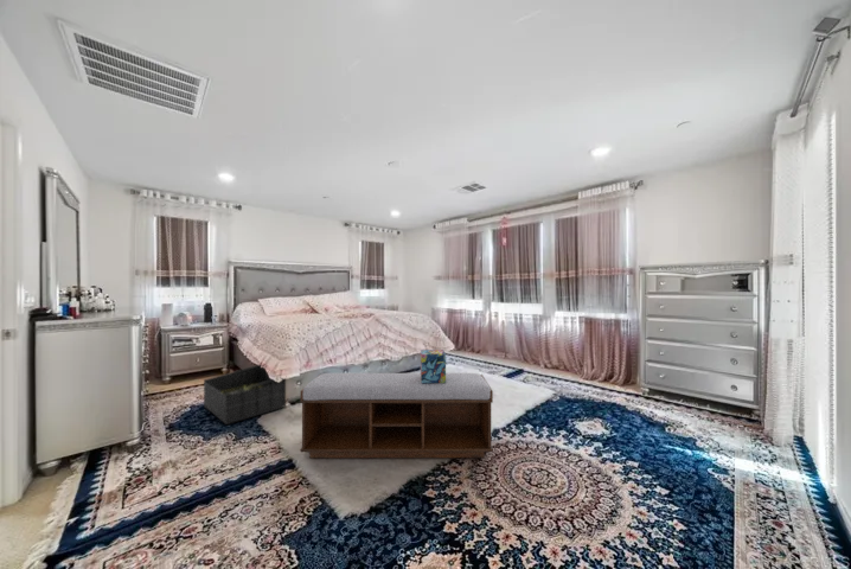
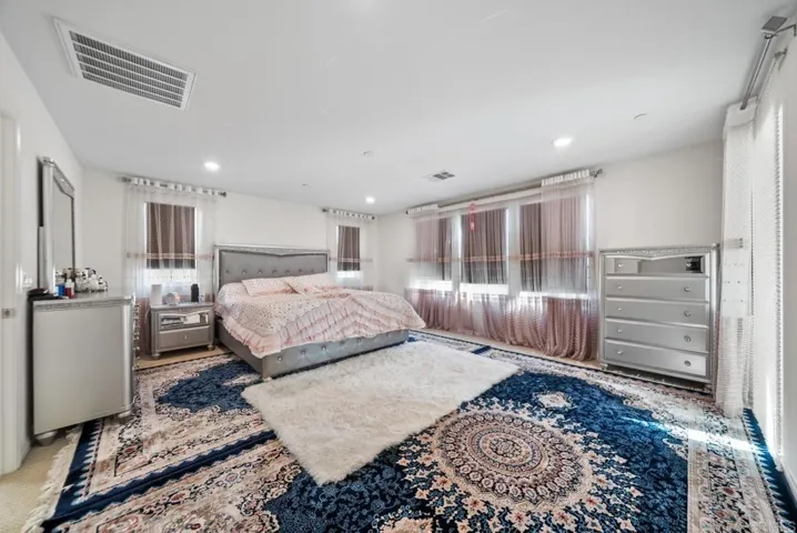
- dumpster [203,364,287,426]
- bench [299,372,494,459]
- decorative box [420,349,447,383]
